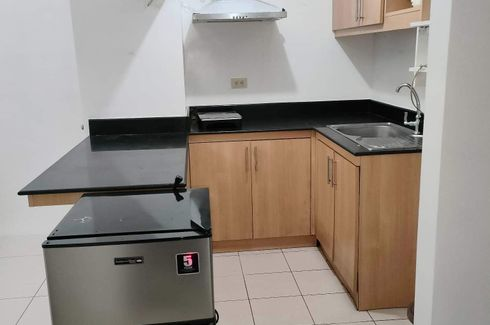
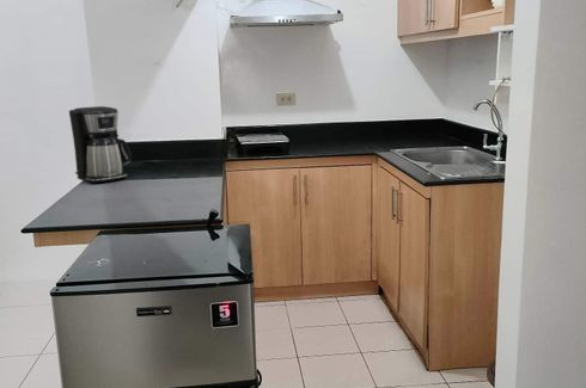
+ coffee maker [68,105,133,184]
